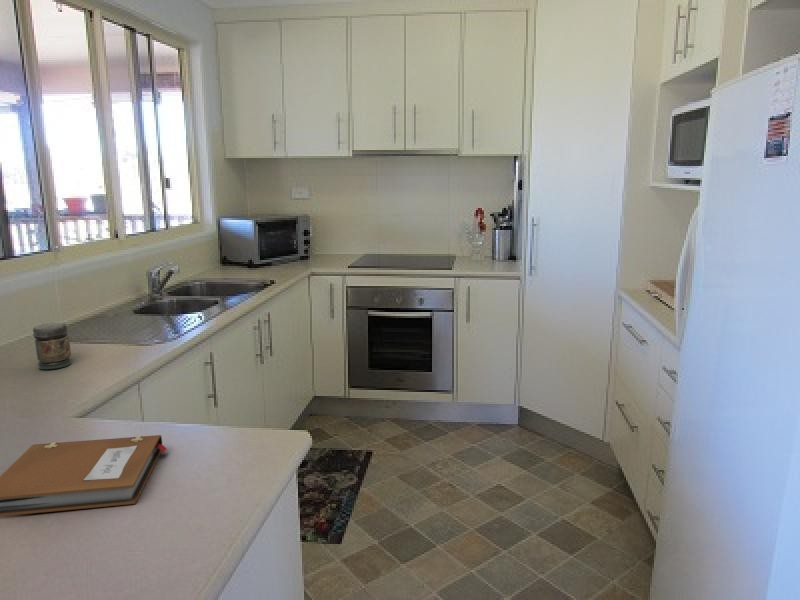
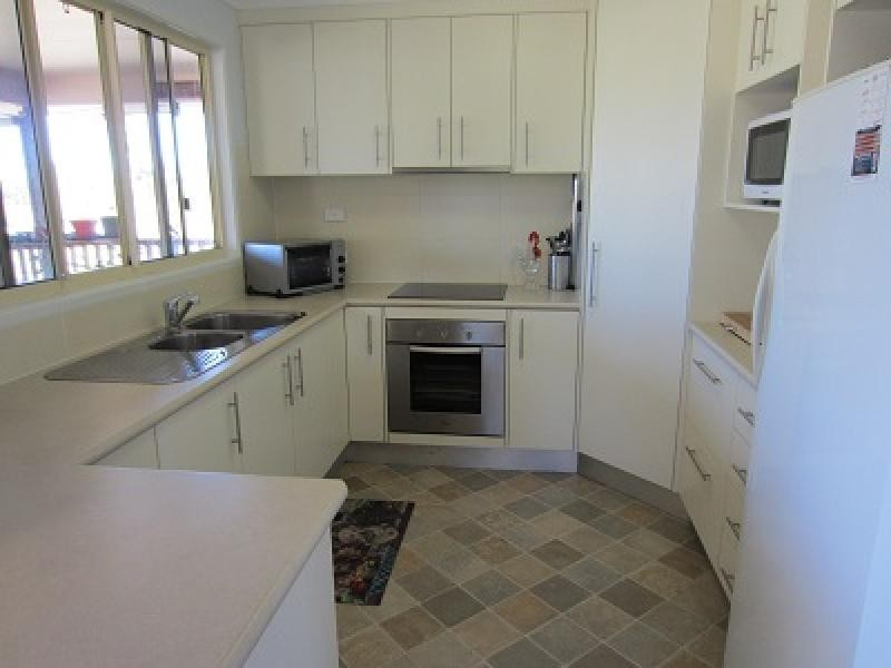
- jar [32,322,72,371]
- notebook [0,434,168,517]
